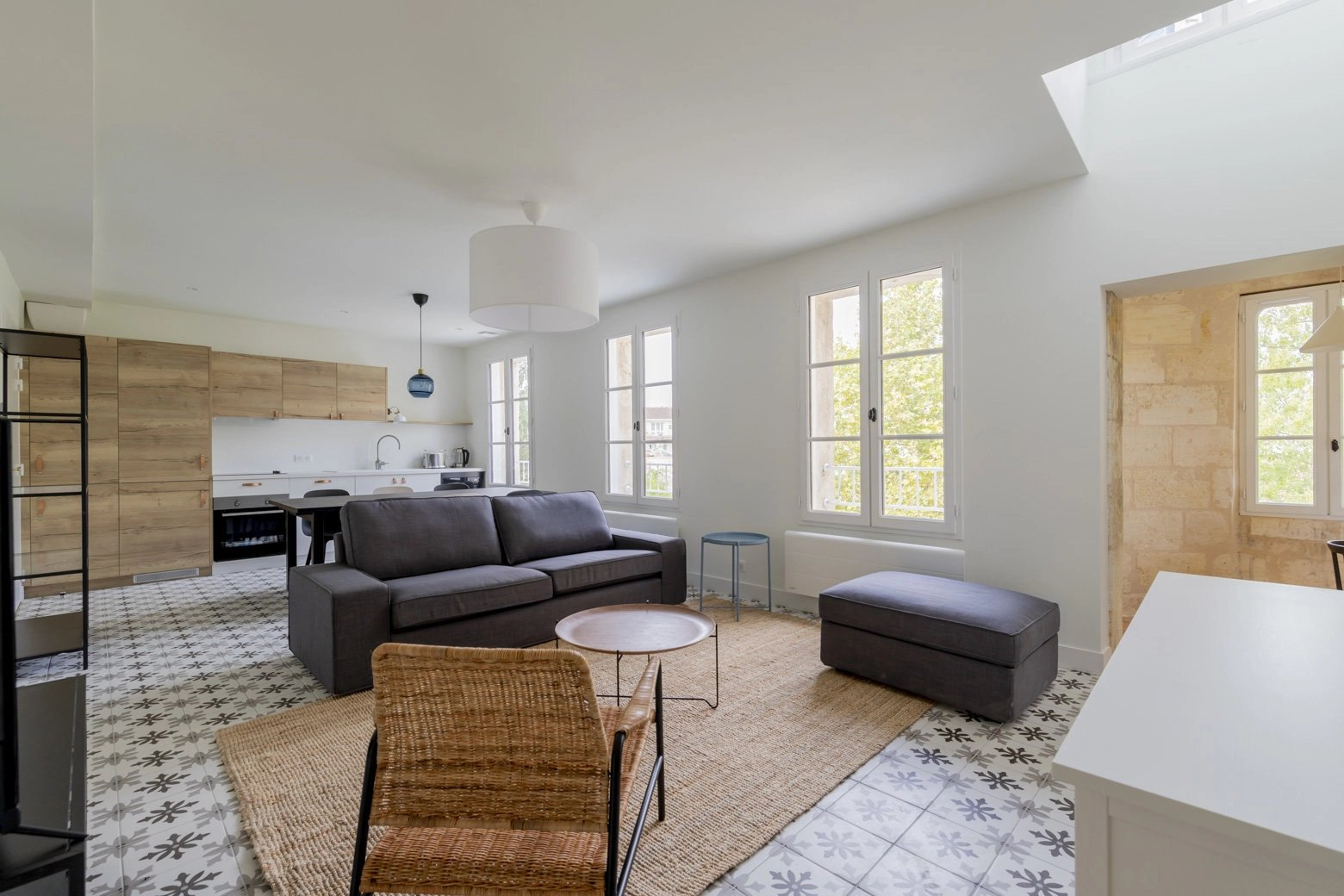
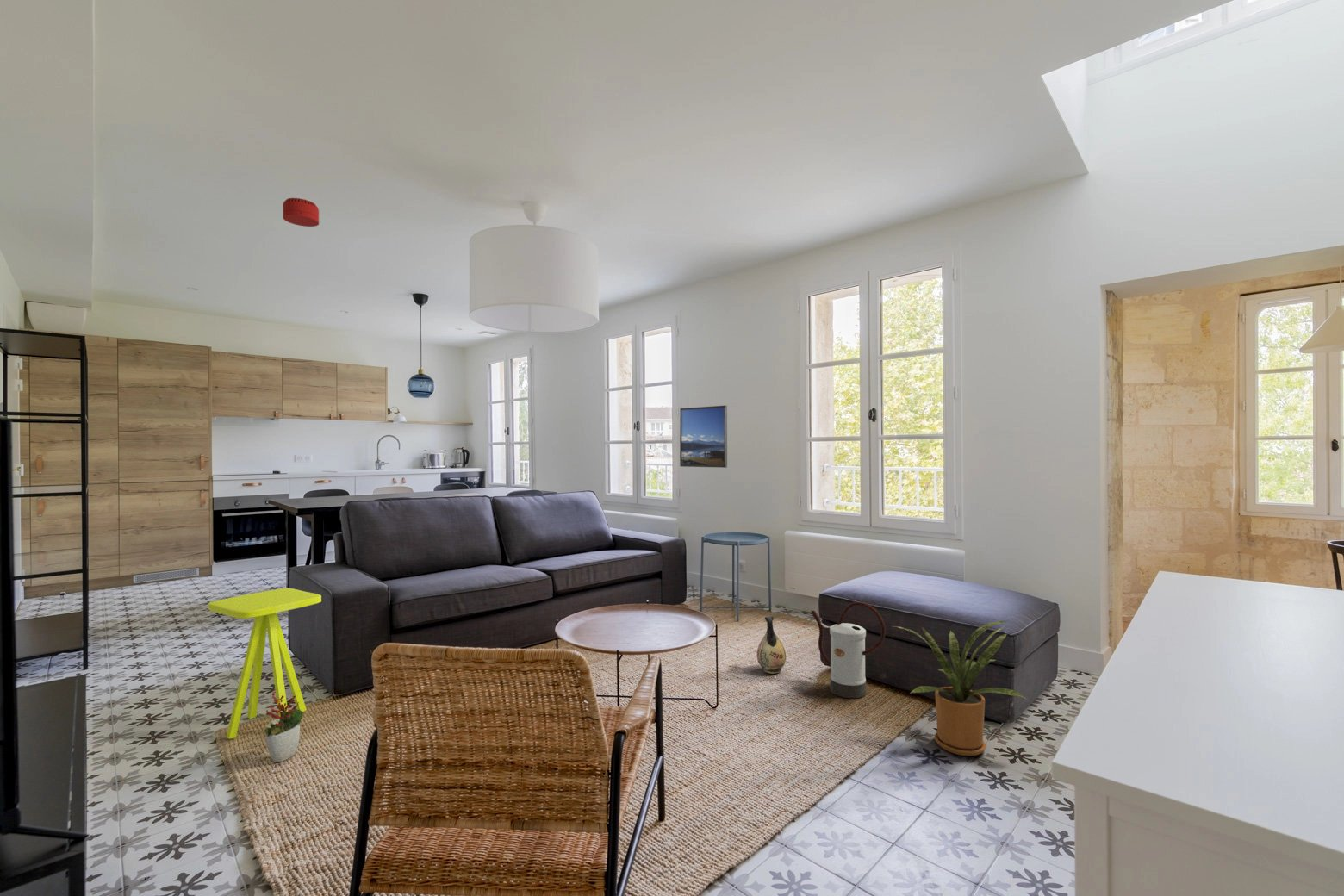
+ ceramic jug [756,615,787,675]
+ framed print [679,405,728,469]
+ smoke detector [282,197,320,227]
+ side table [207,588,322,739]
+ house plant [890,619,1025,756]
+ decorative plant [264,690,304,763]
+ watering can [810,601,887,700]
